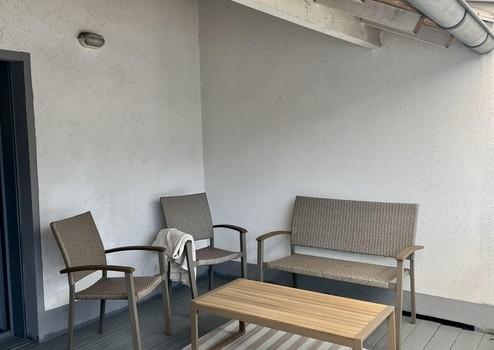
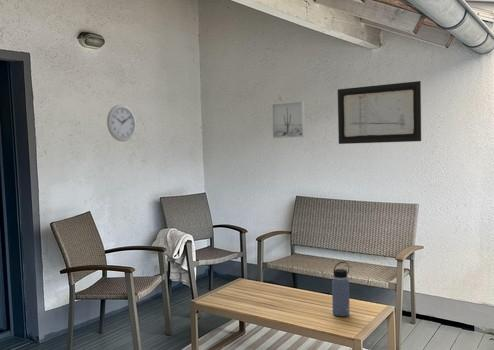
+ water bottle [331,261,351,317]
+ wall art [271,100,306,139]
+ wall clock [106,104,137,143]
+ wall art [337,80,422,145]
